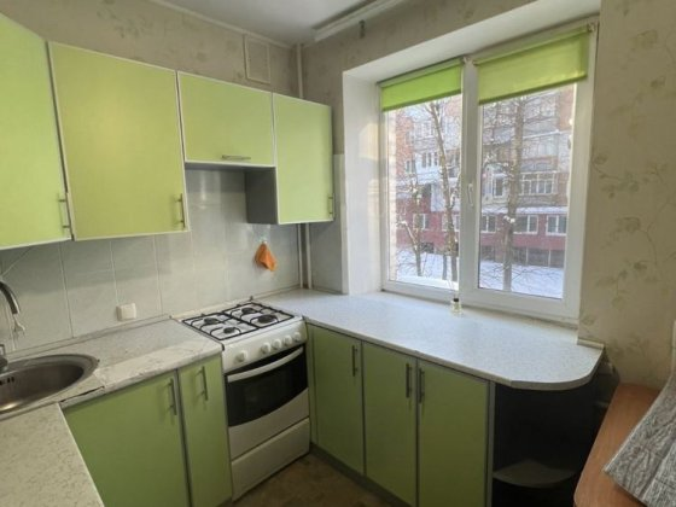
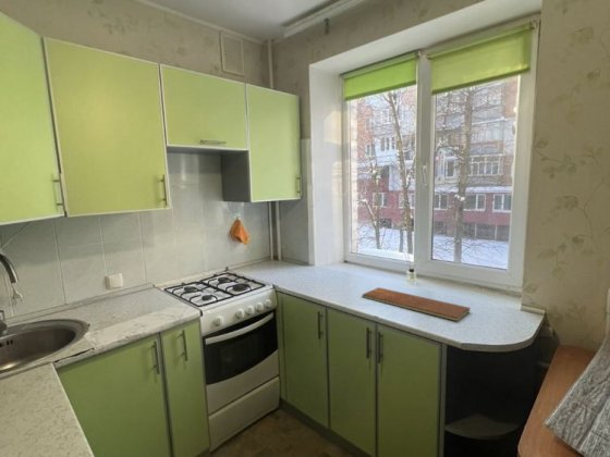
+ chopping board [361,286,472,322]
